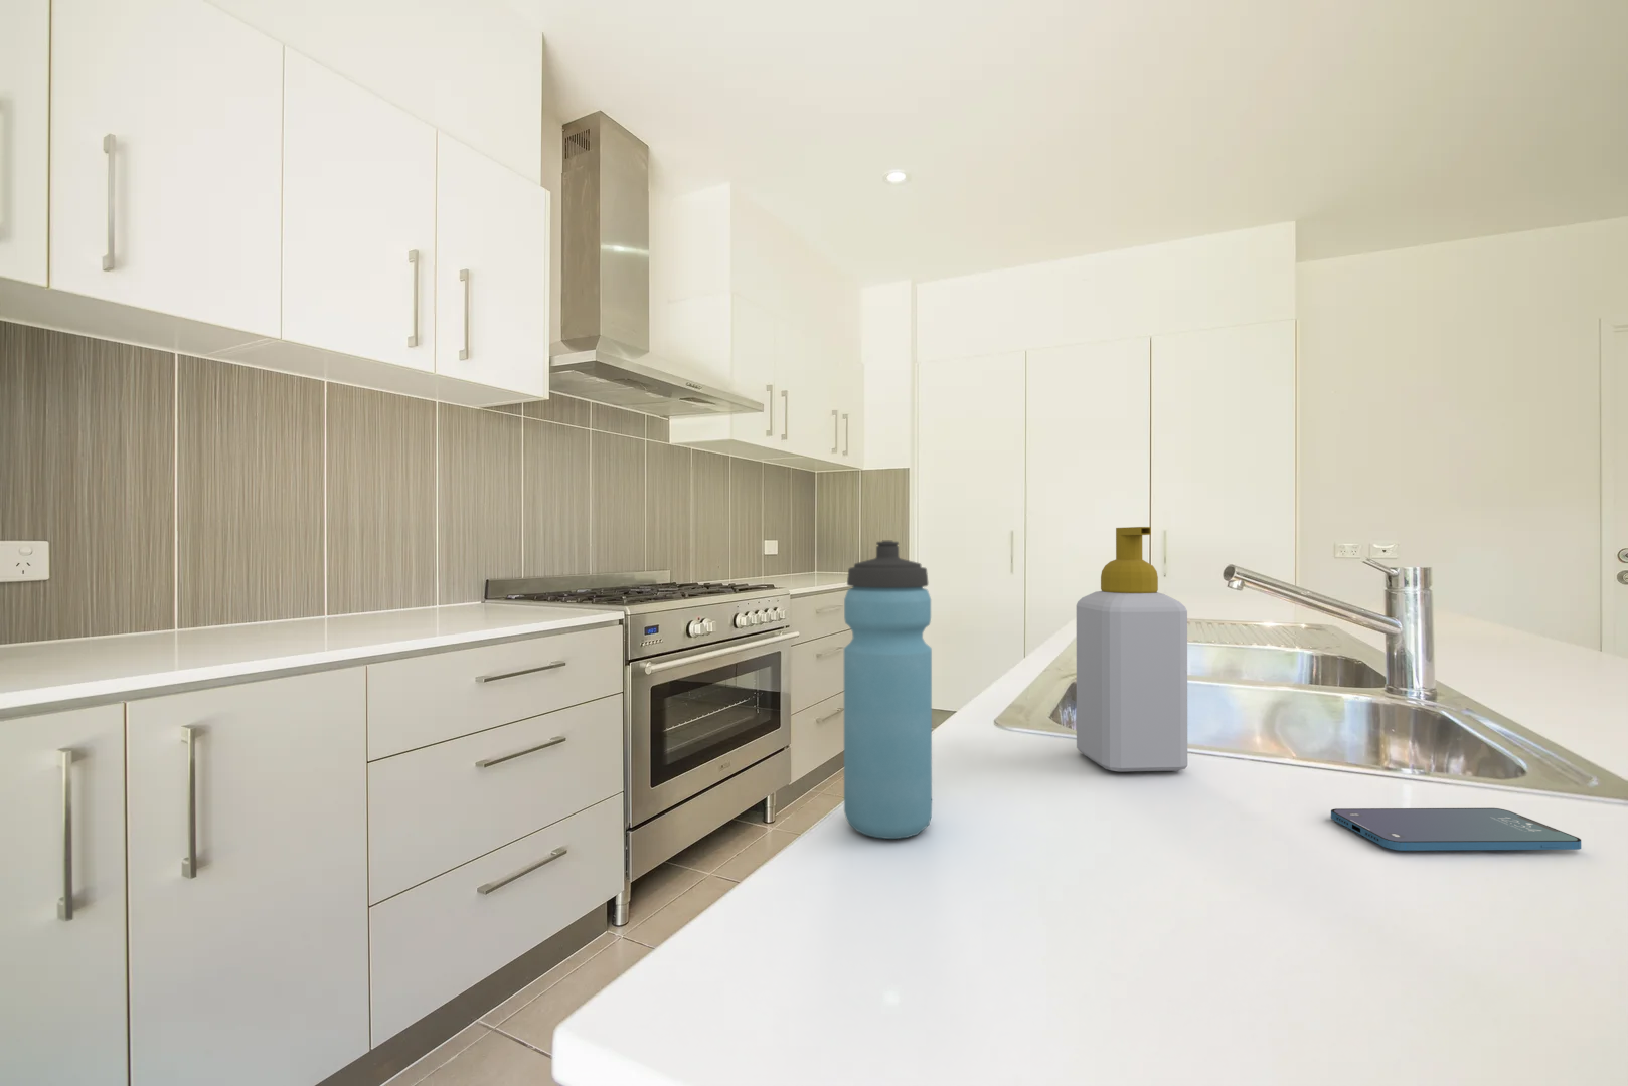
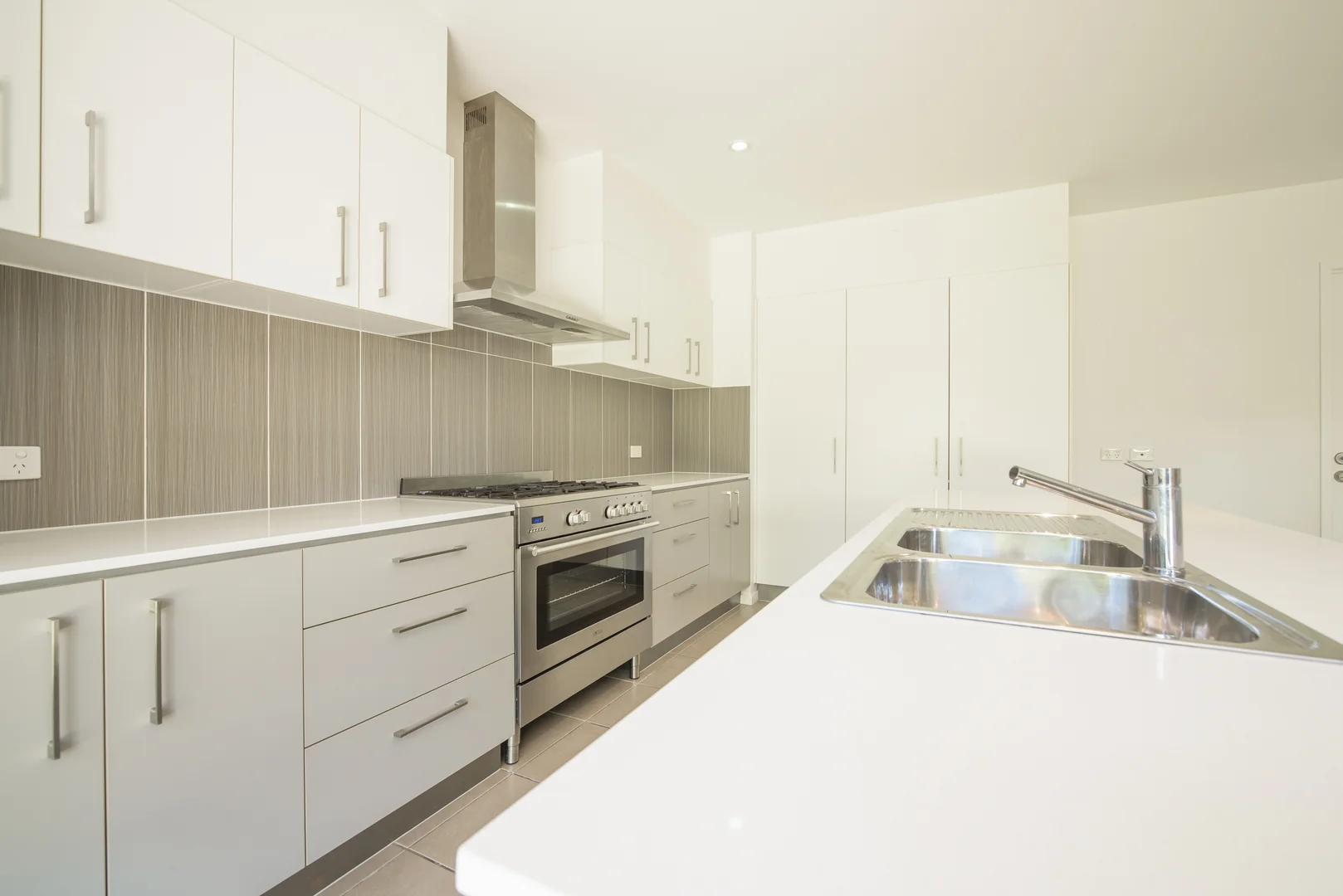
- soap bottle [1075,526,1188,772]
- smartphone [1330,807,1582,851]
- water bottle [844,541,932,840]
